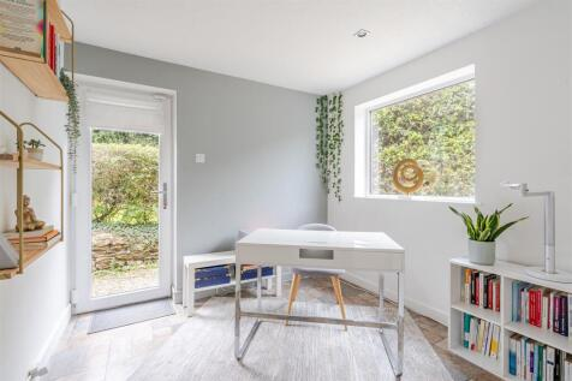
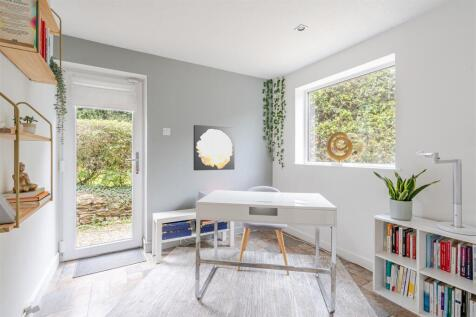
+ wall art [193,124,236,171]
